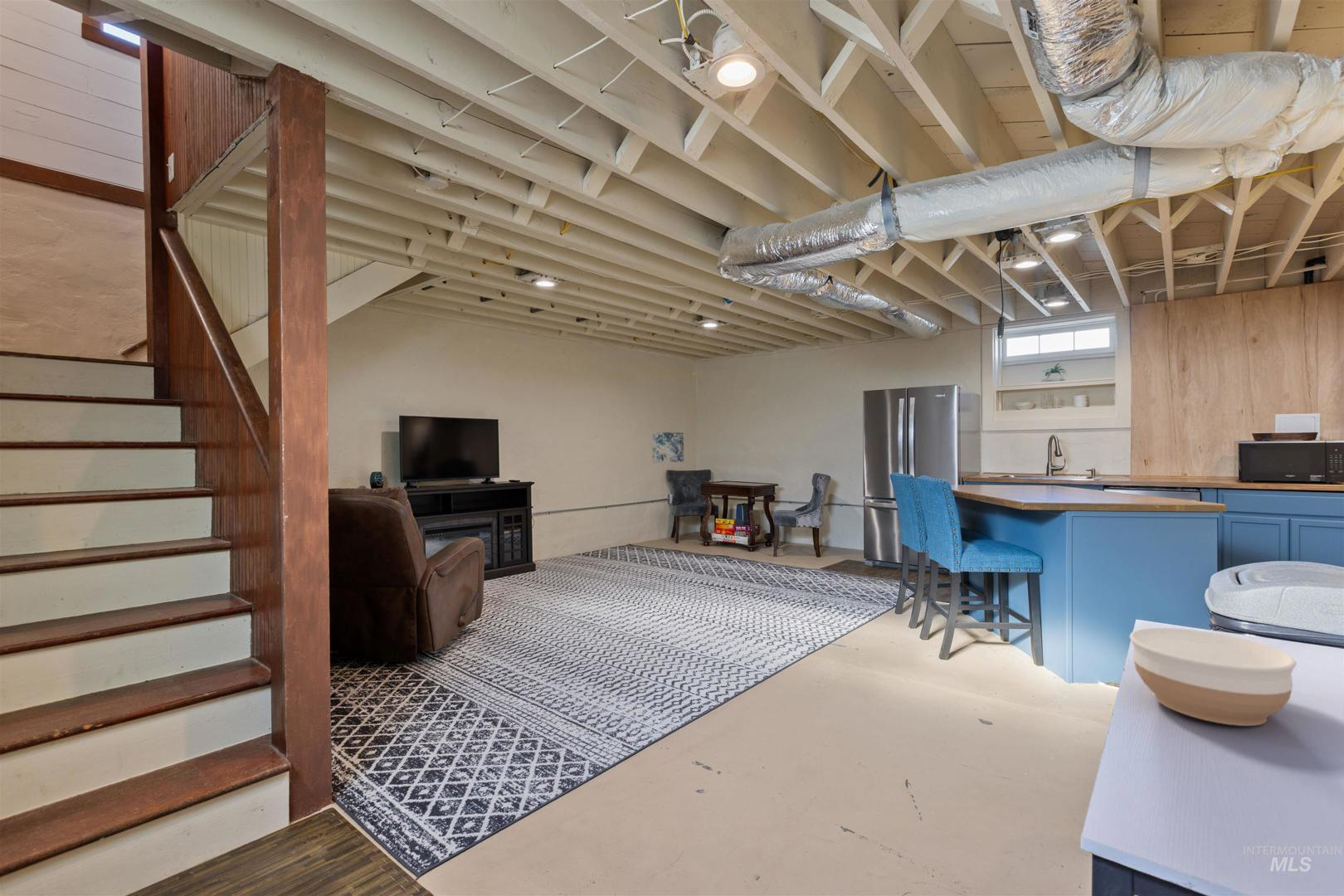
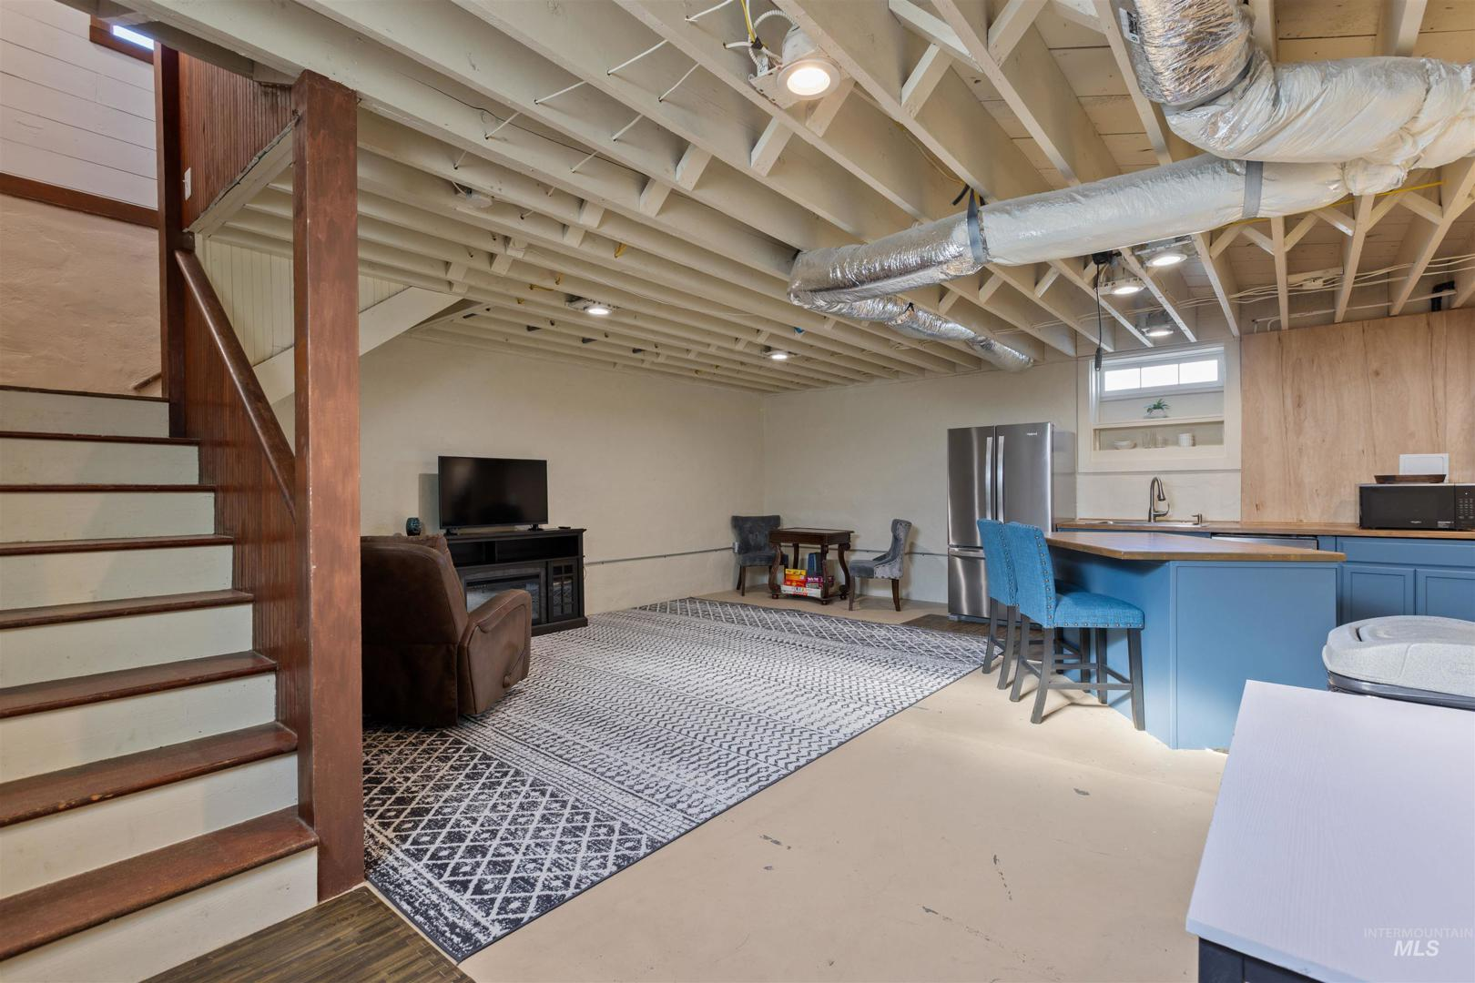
- bowl [1129,627,1298,727]
- wall art [651,431,684,464]
